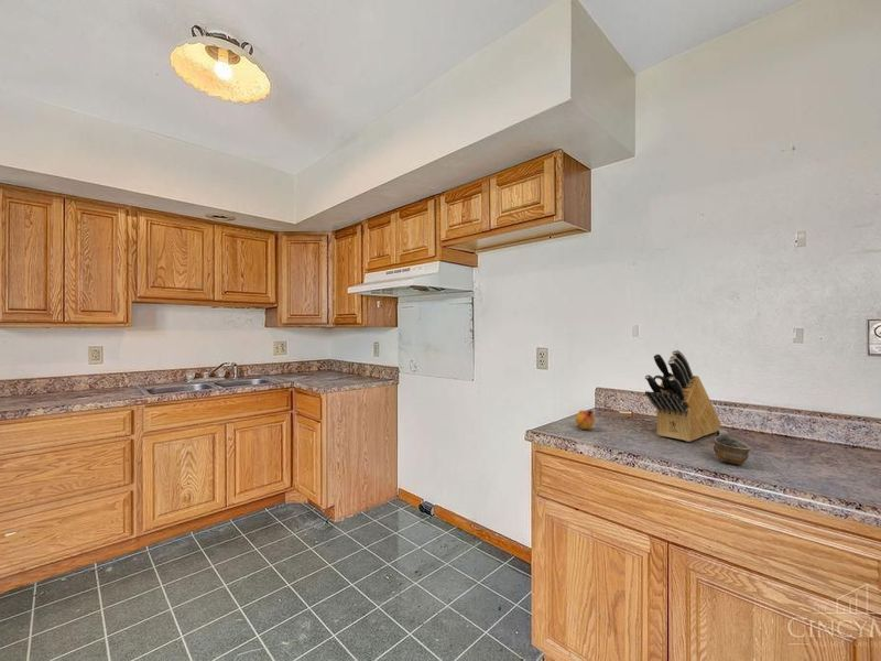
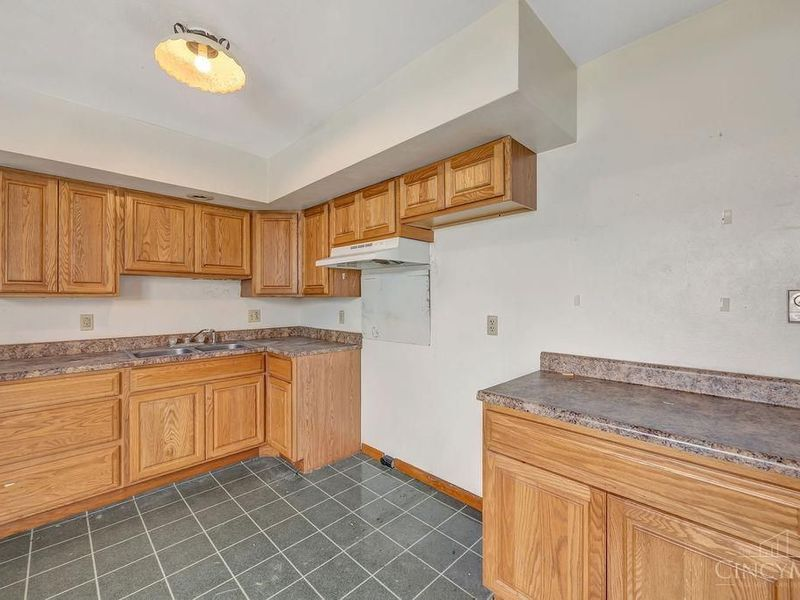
- knife block [644,349,722,443]
- fruit [575,409,596,431]
- cup [713,429,752,466]
